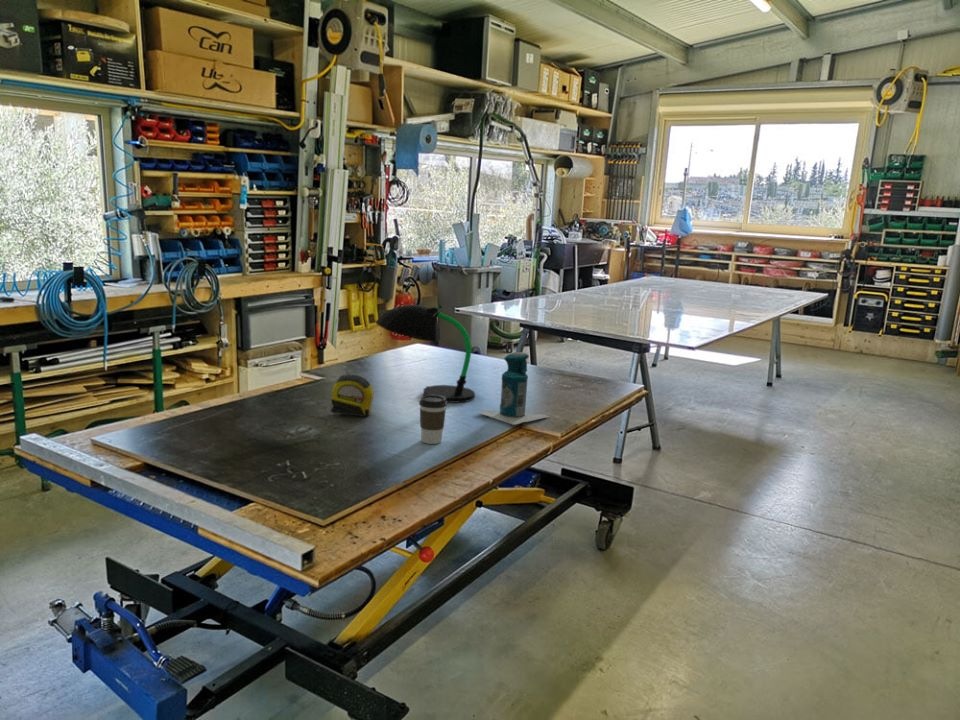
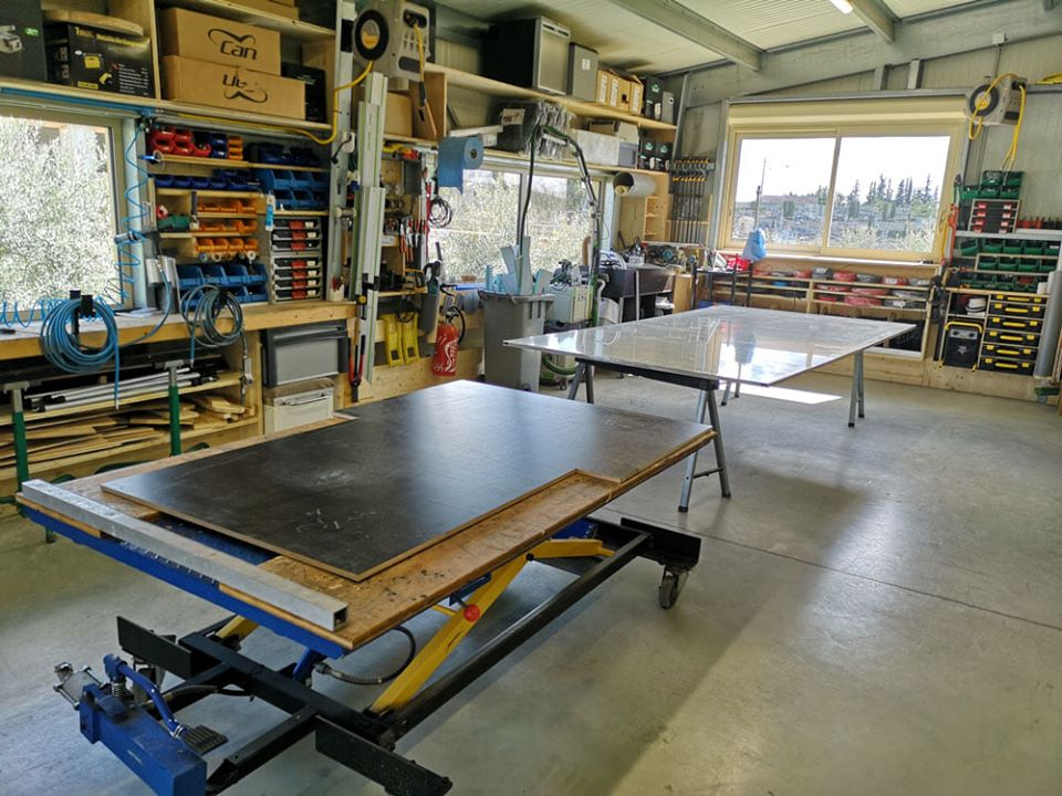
- tape measure [330,373,375,418]
- desk lamp [375,304,476,404]
- spray can [477,351,550,426]
- coffee cup [418,395,448,445]
